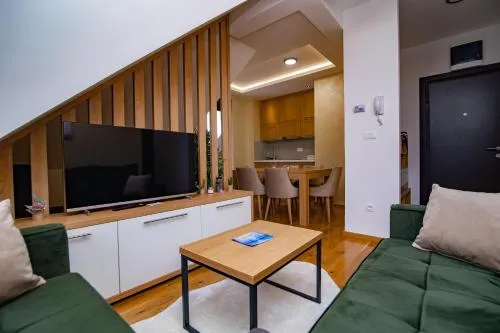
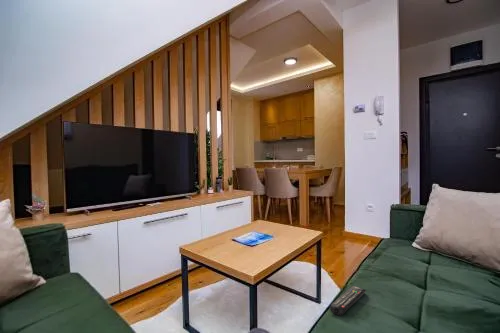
+ remote control [329,285,367,317]
